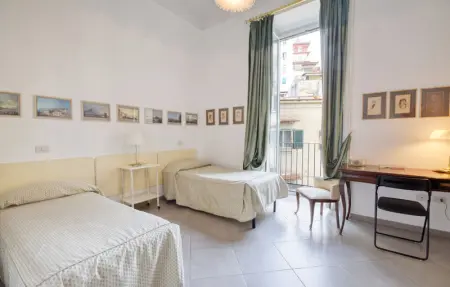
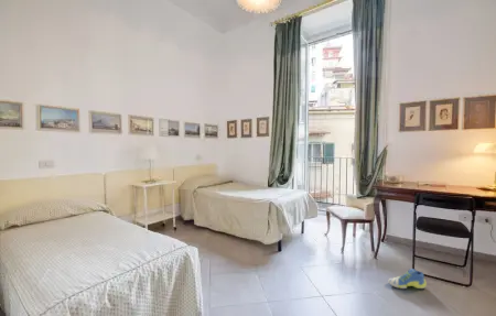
+ sneaker [387,268,428,290]
